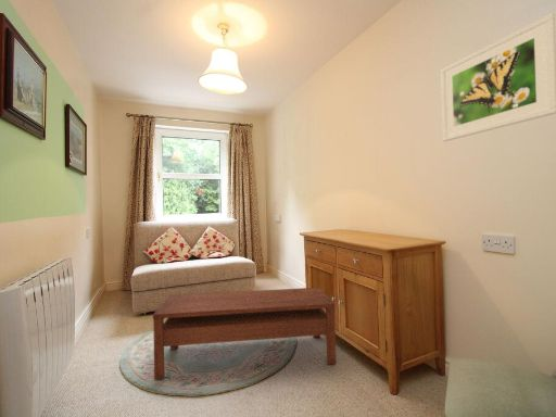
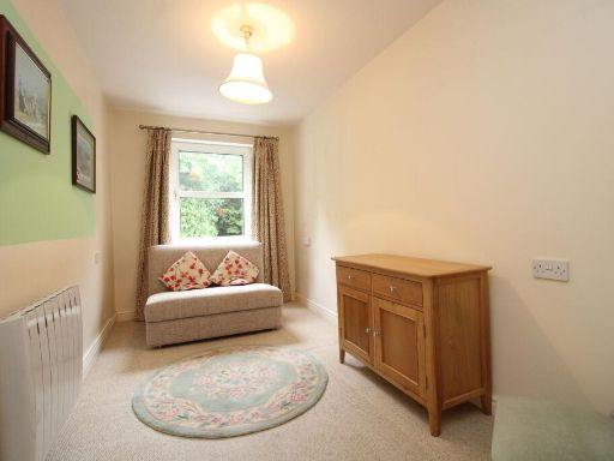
- coffee table [152,287,337,380]
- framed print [440,12,556,142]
